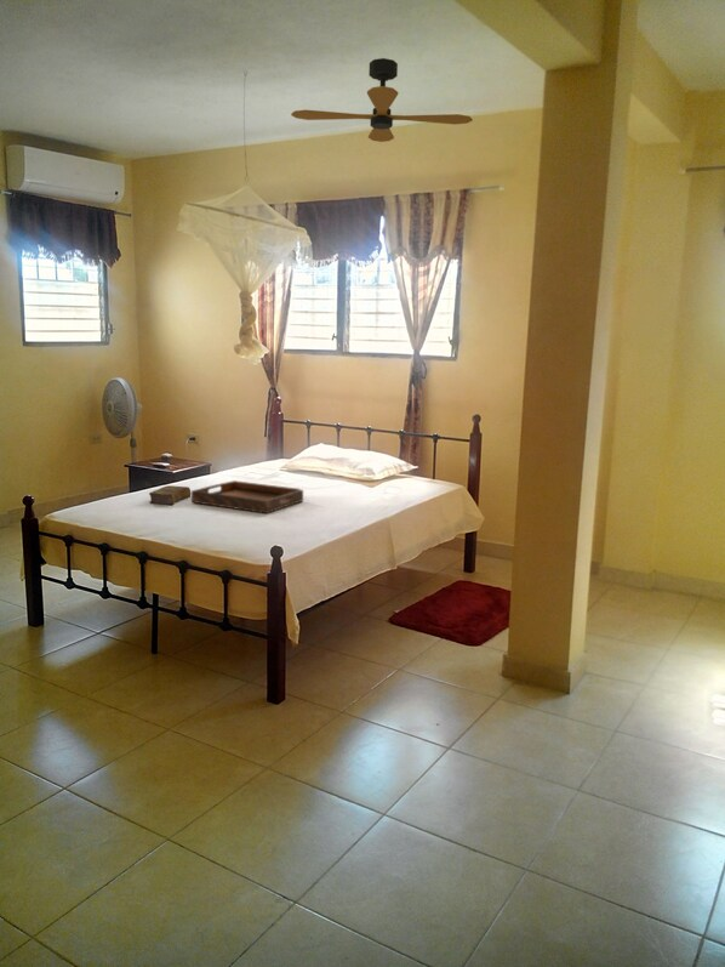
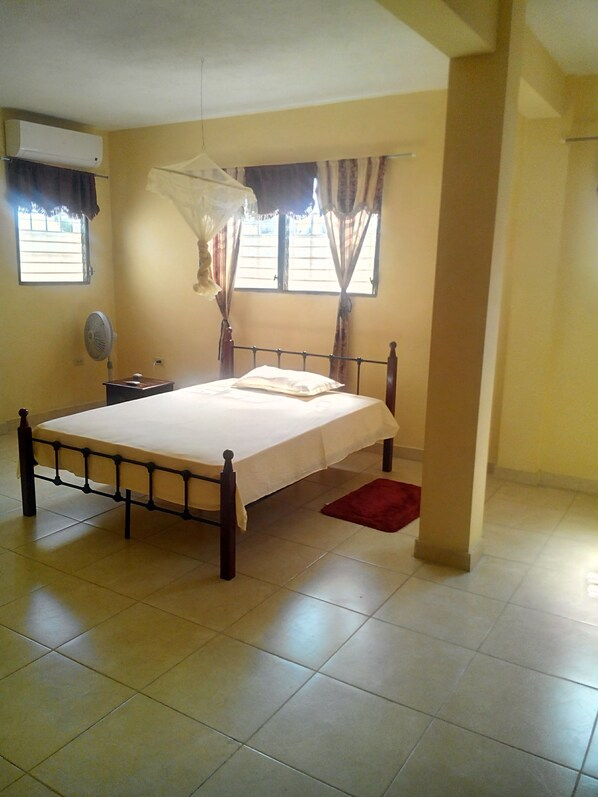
- book [148,484,192,506]
- ceiling fan [290,57,474,143]
- serving tray [190,479,304,514]
